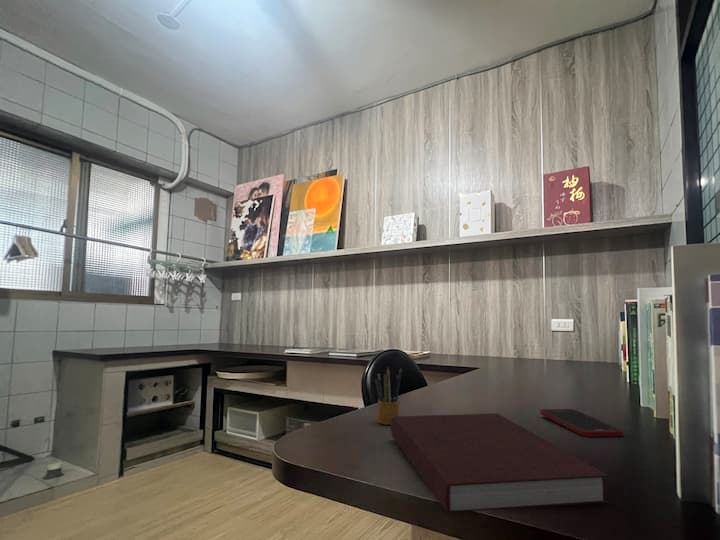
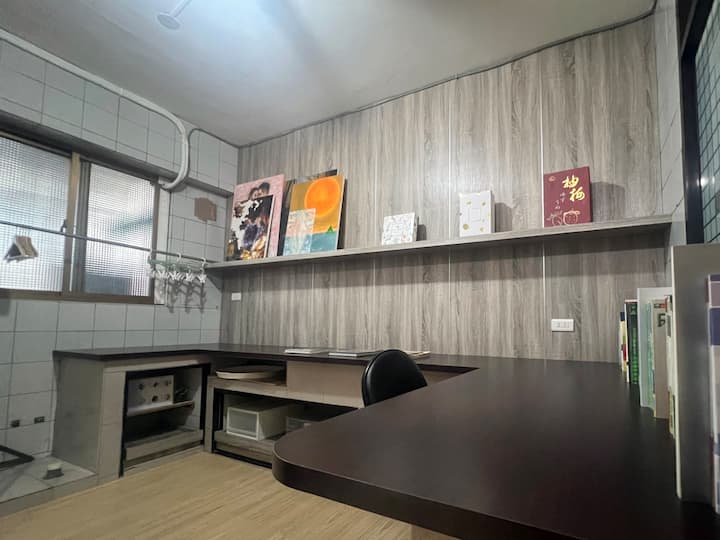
- pencil box [374,367,403,426]
- cell phone [539,408,624,438]
- notebook [390,412,610,514]
